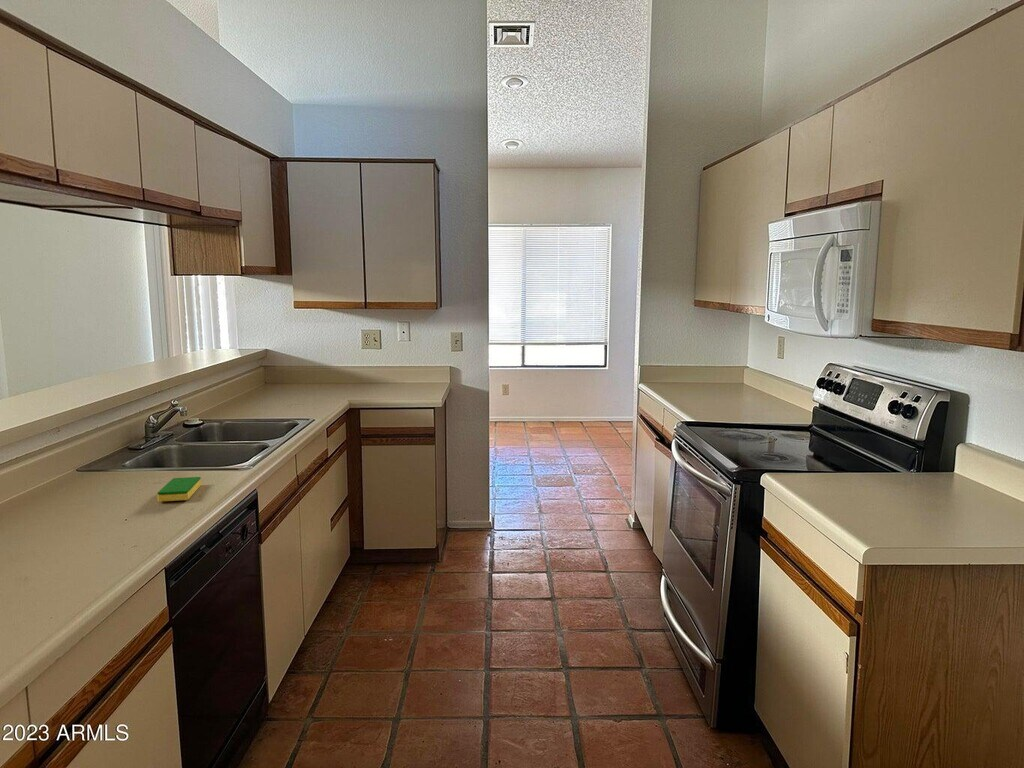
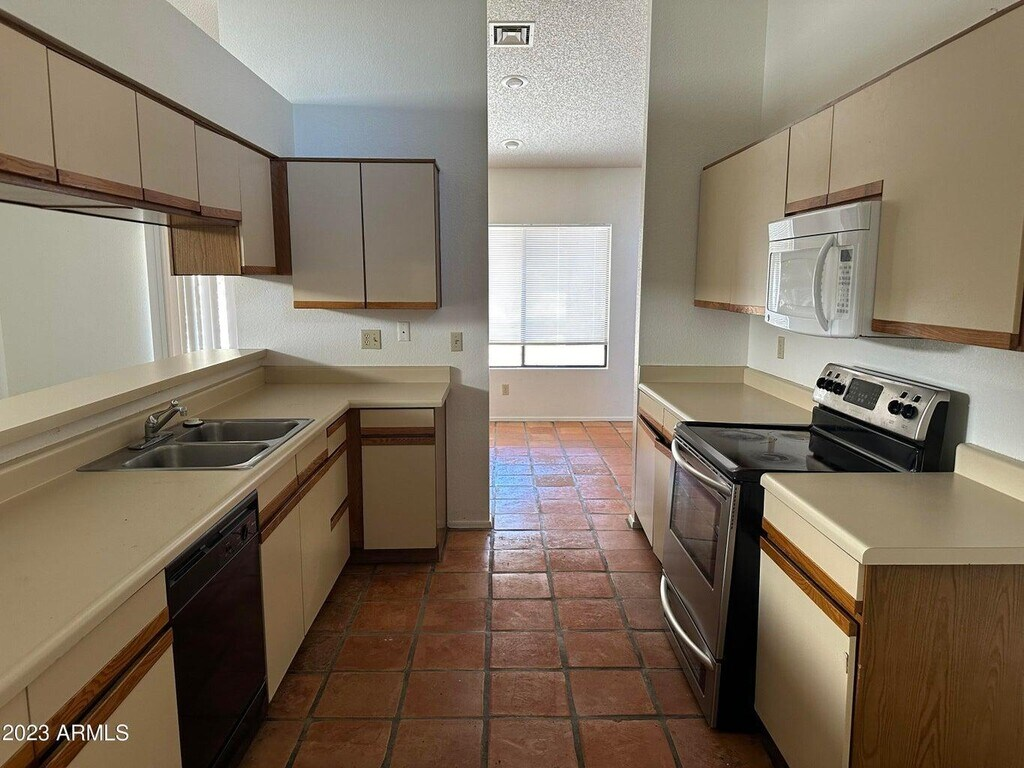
- dish sponge [156,476,202,502]
